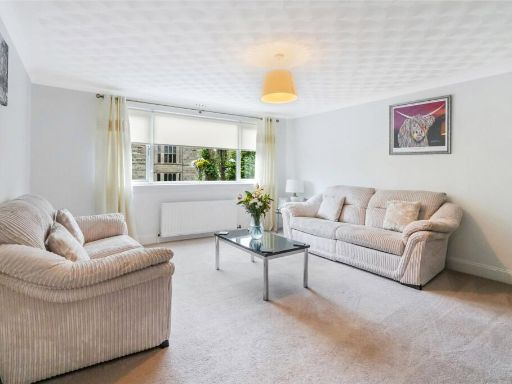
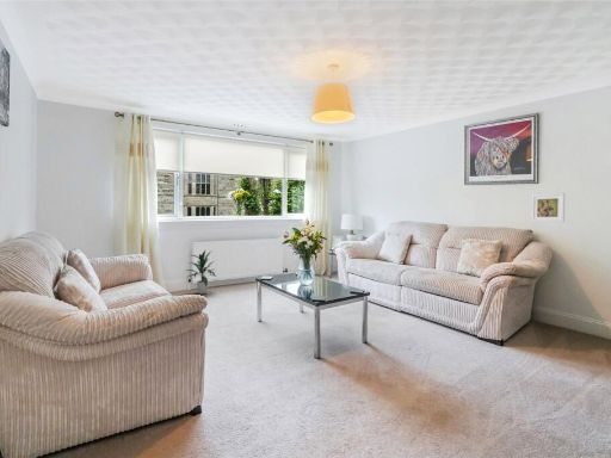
+ indoor plant [185,249,217,295]
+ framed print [530,192,566,223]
